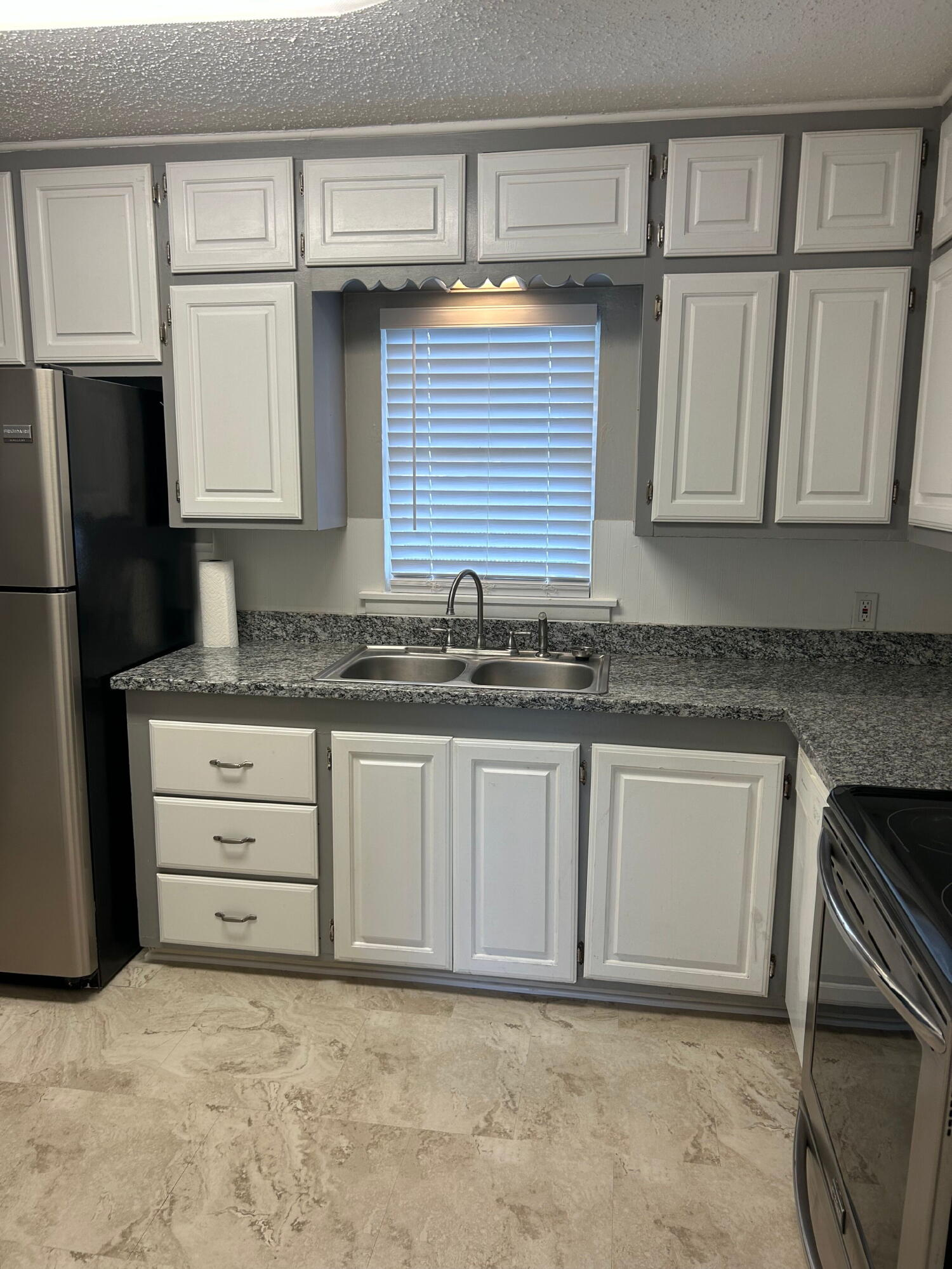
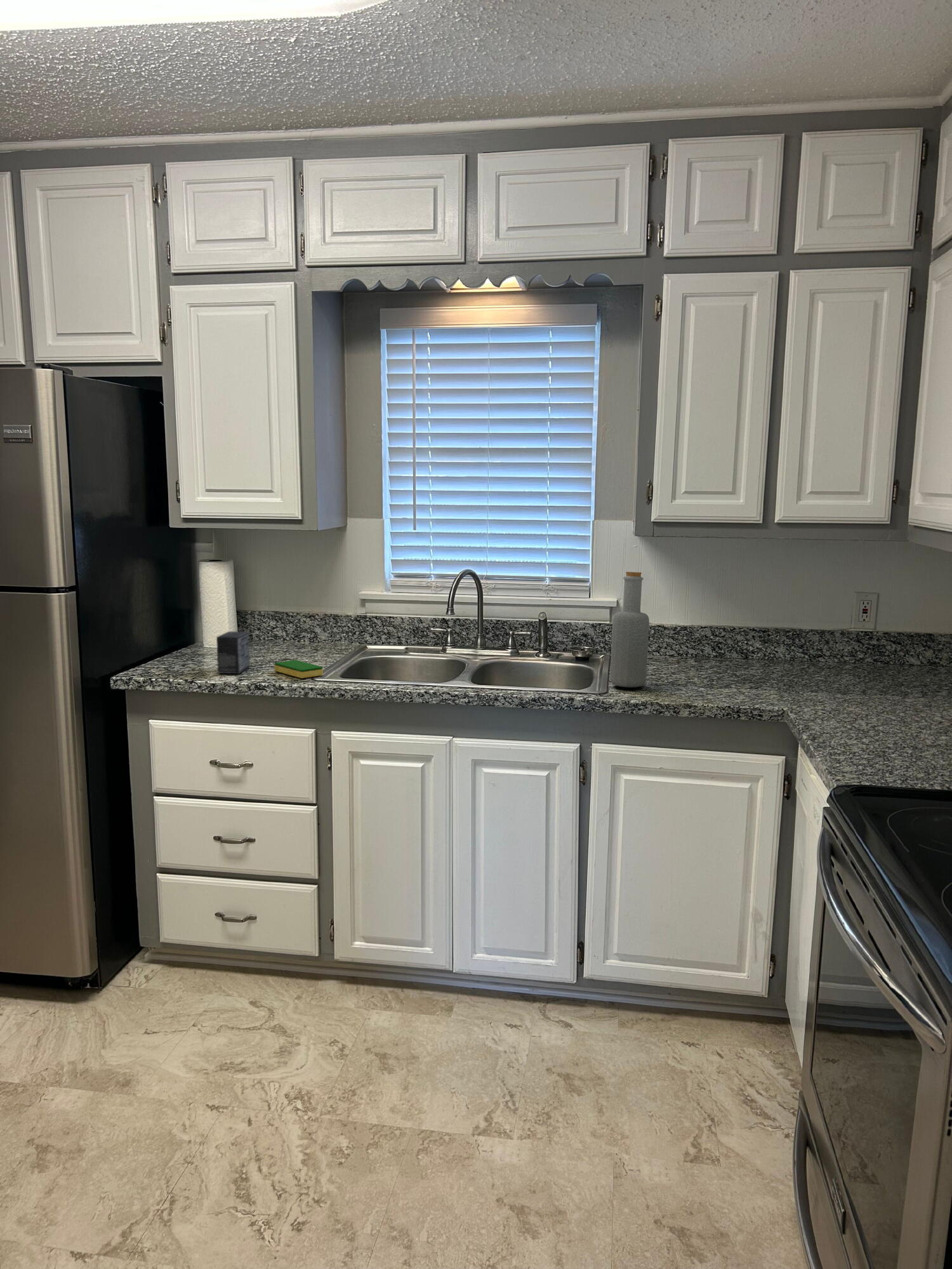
+ dish sponge [274,660,324,679]
+ bottle [609,571,650,688]
+ small box [216,631,251,674]
